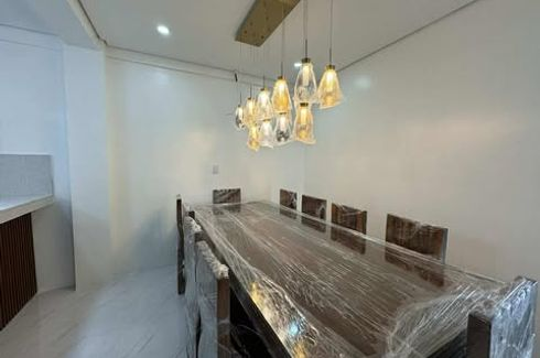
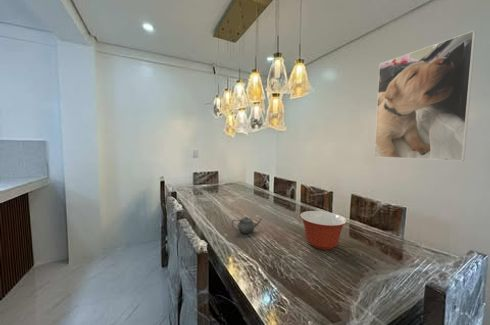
+ mixing bowl [299,210,348,251]
+ teapot [231,216,263,235]
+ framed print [373,30,477,162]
